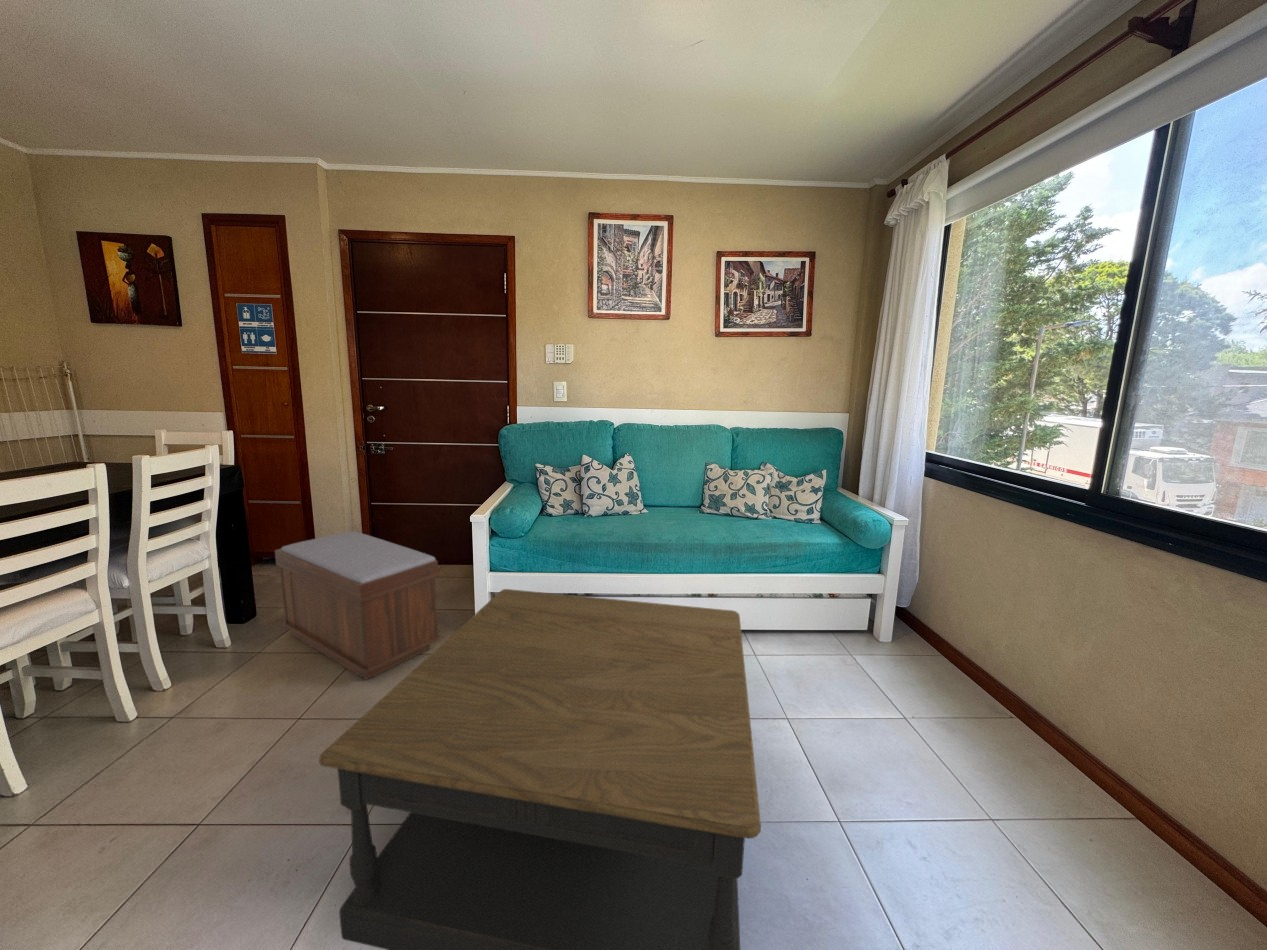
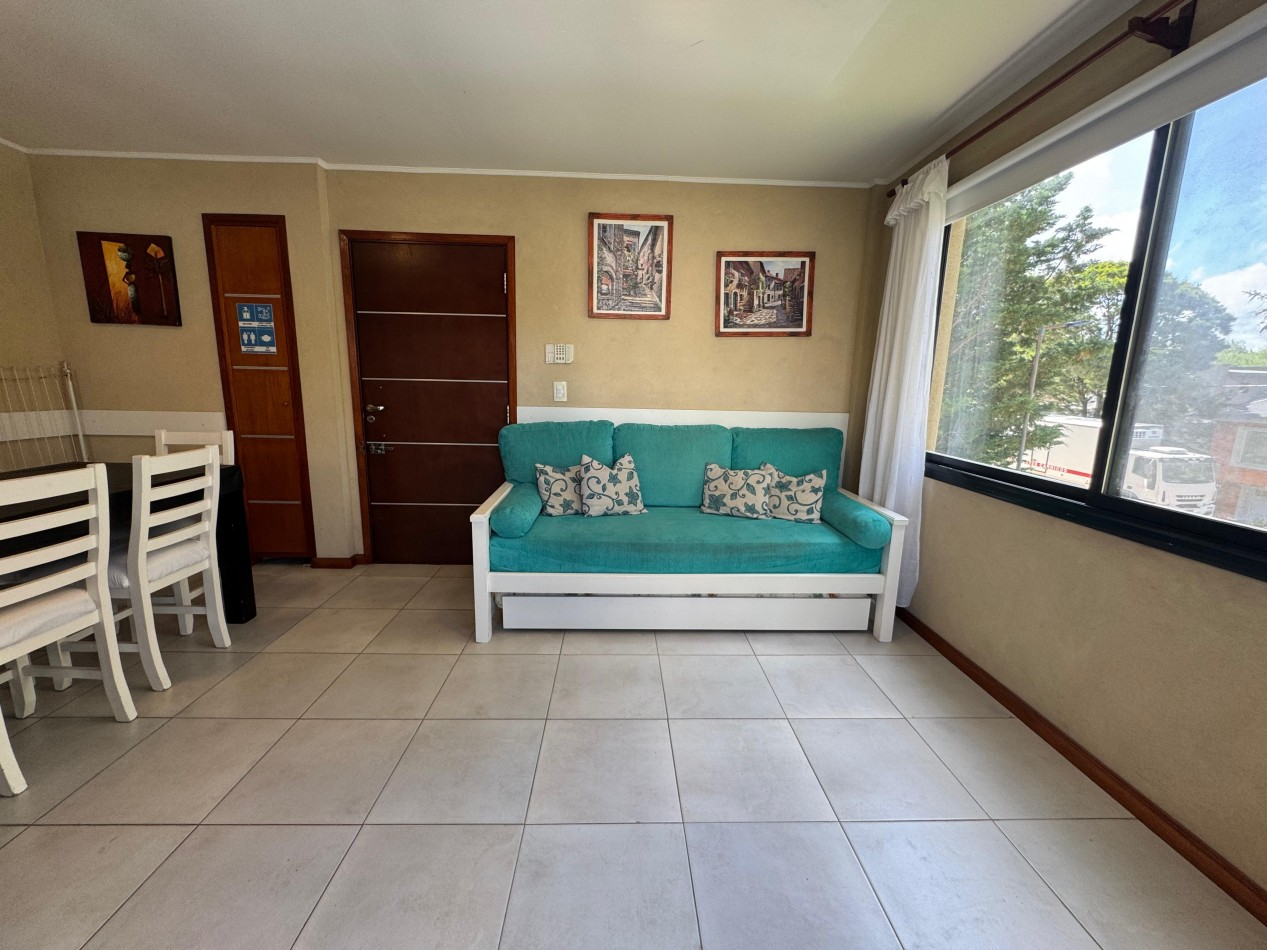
- coffee table [318,588,762,950]
- bench [274,530,443,681]
